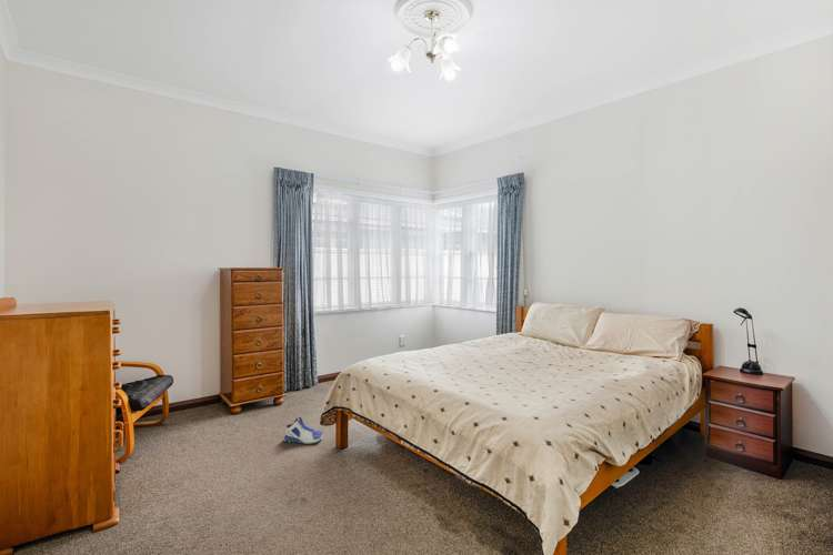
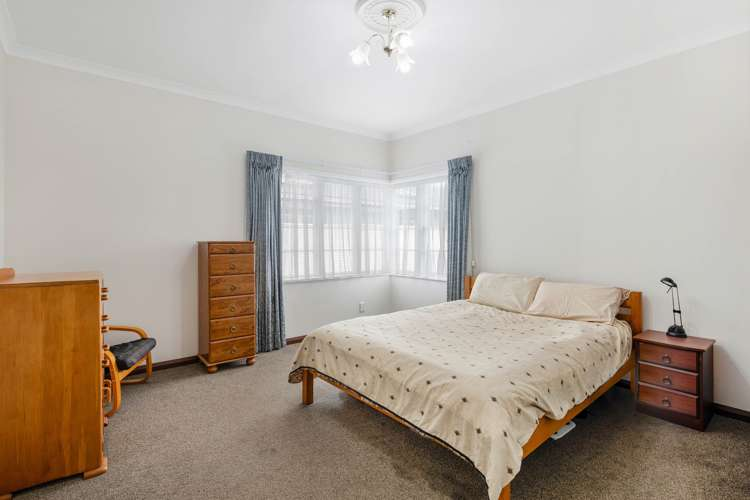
- sneaker [283,416,324,445]
